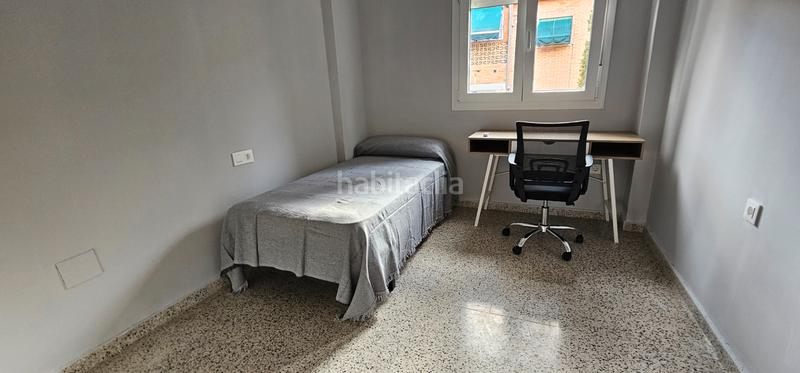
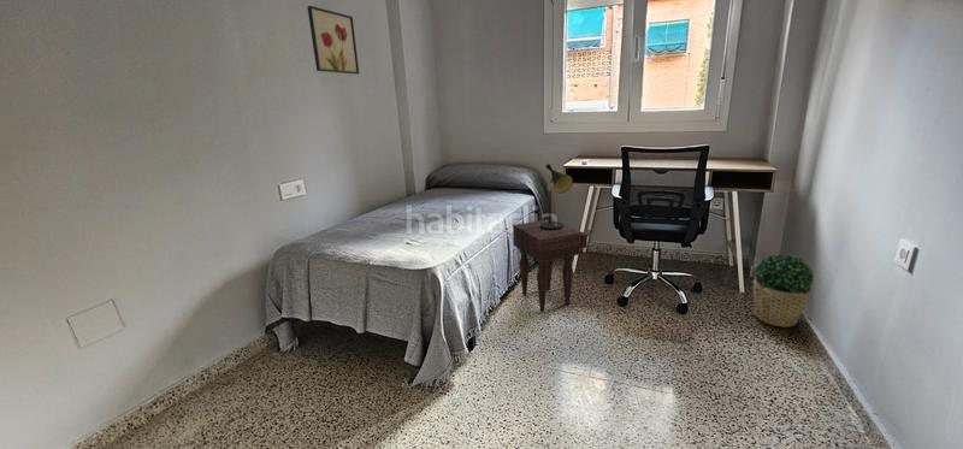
+ wall art [306,5,360,76]
+ table lamp [540,163,574,230]
+ potted plant [751,253,815,329]
+ nightstand [512,218,589,312]
